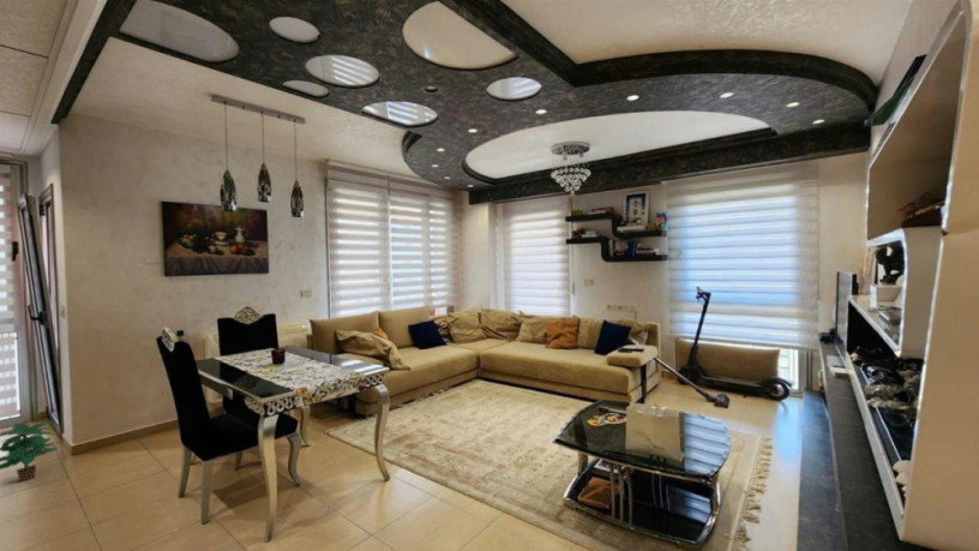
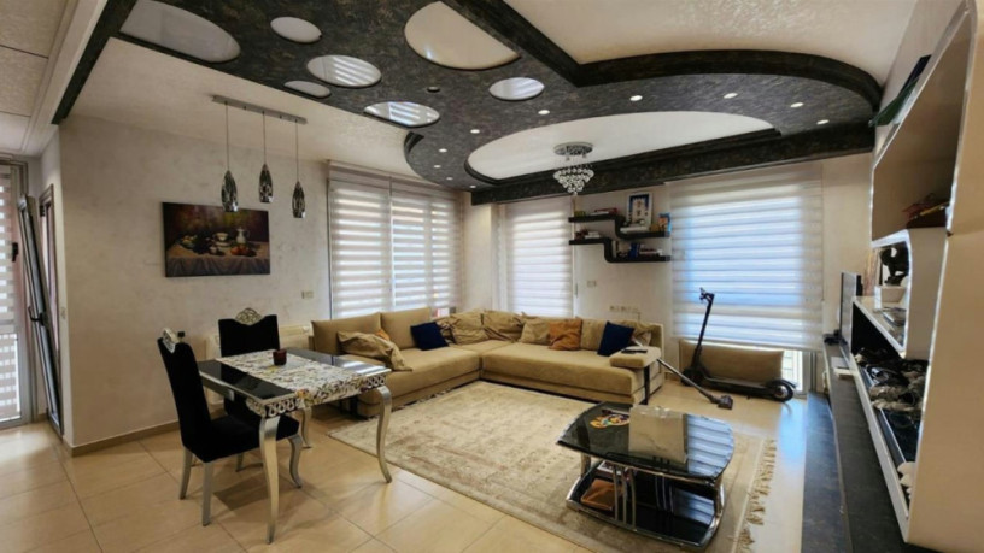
- potted plant [0,420,59,483]
